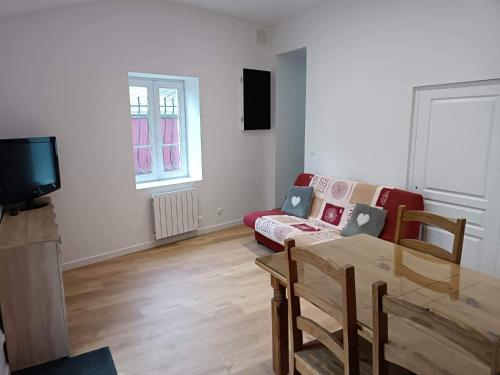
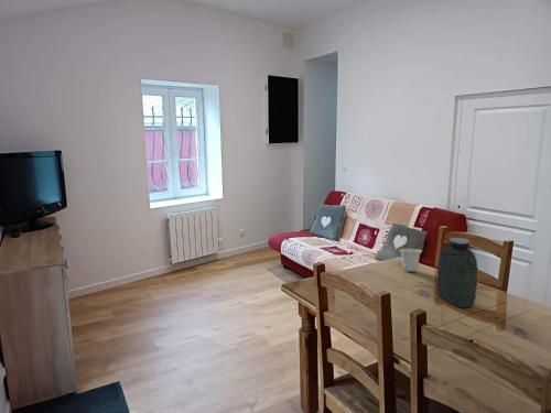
+ cup [398,248,423,272]
+ water jug [435,237,479,309]
